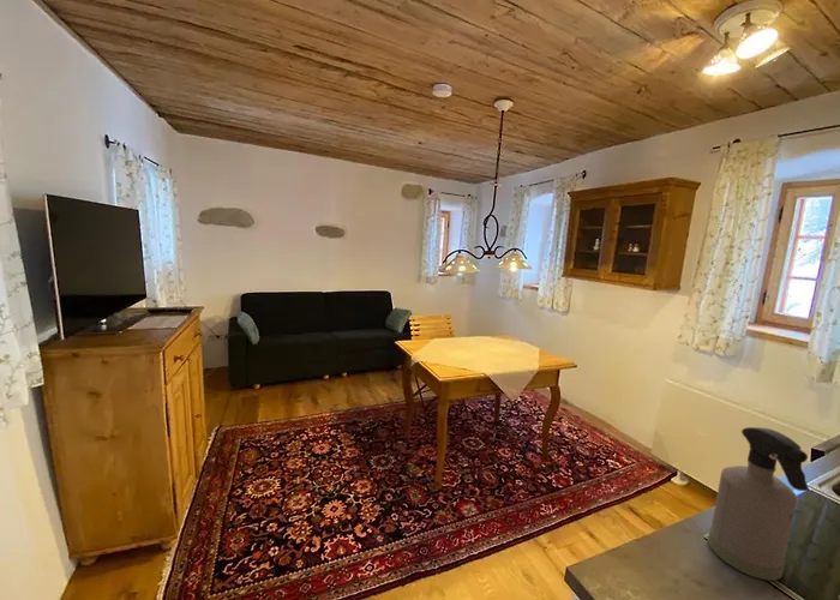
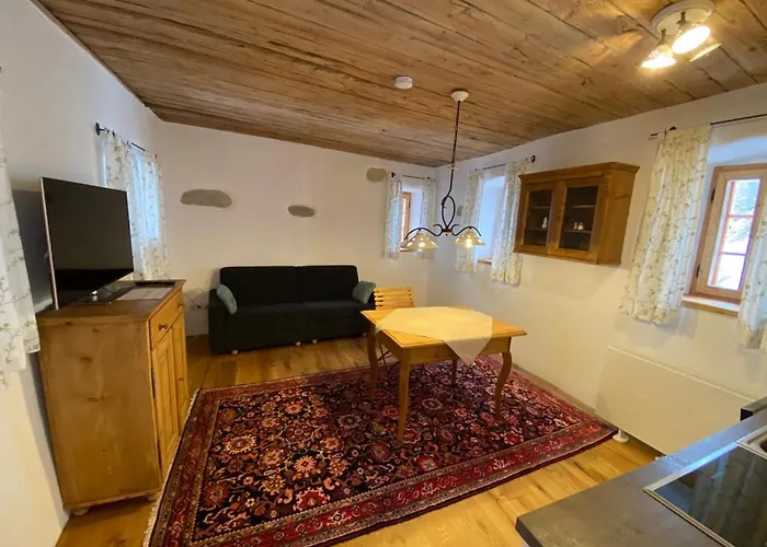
- spray bottle [707,426,810,582]
